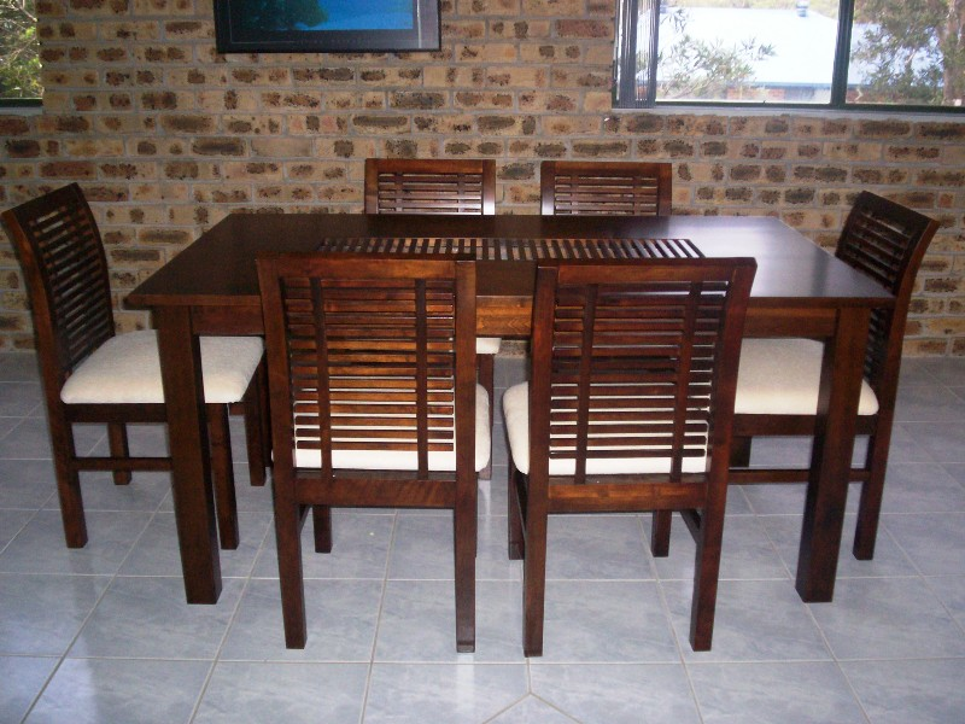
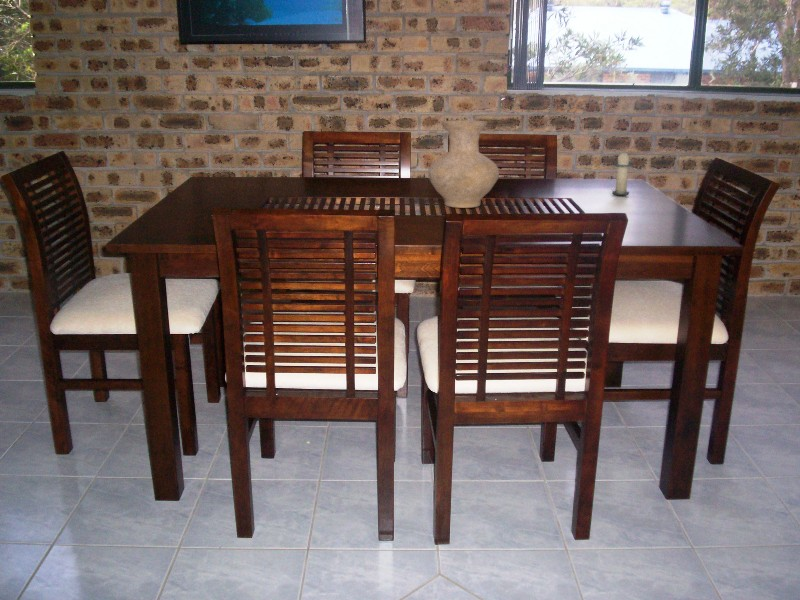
+ candle [611,148,633,196]
+ vase [427,119,500,209]
